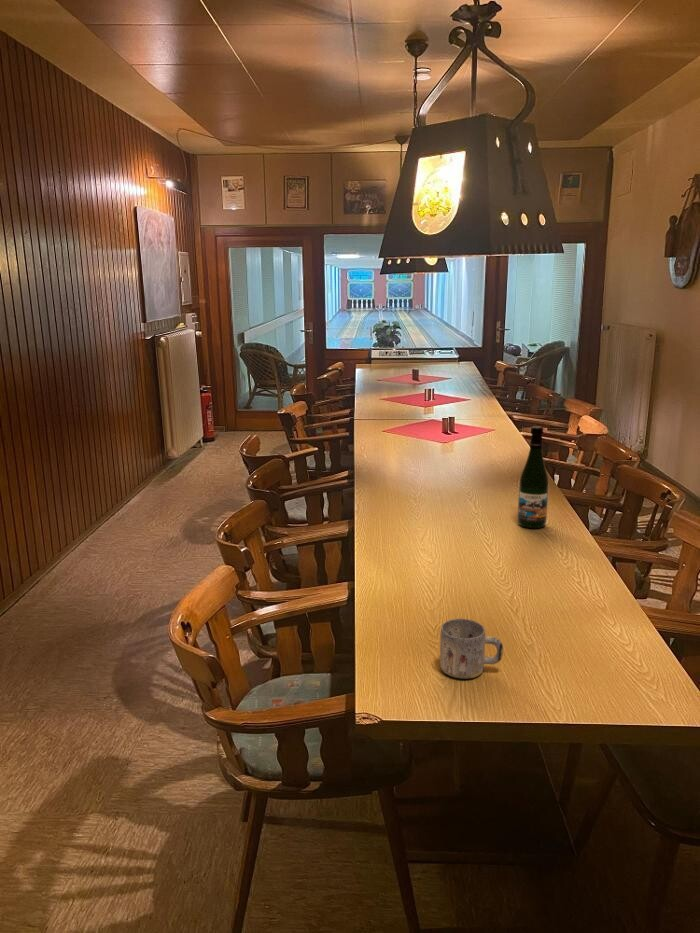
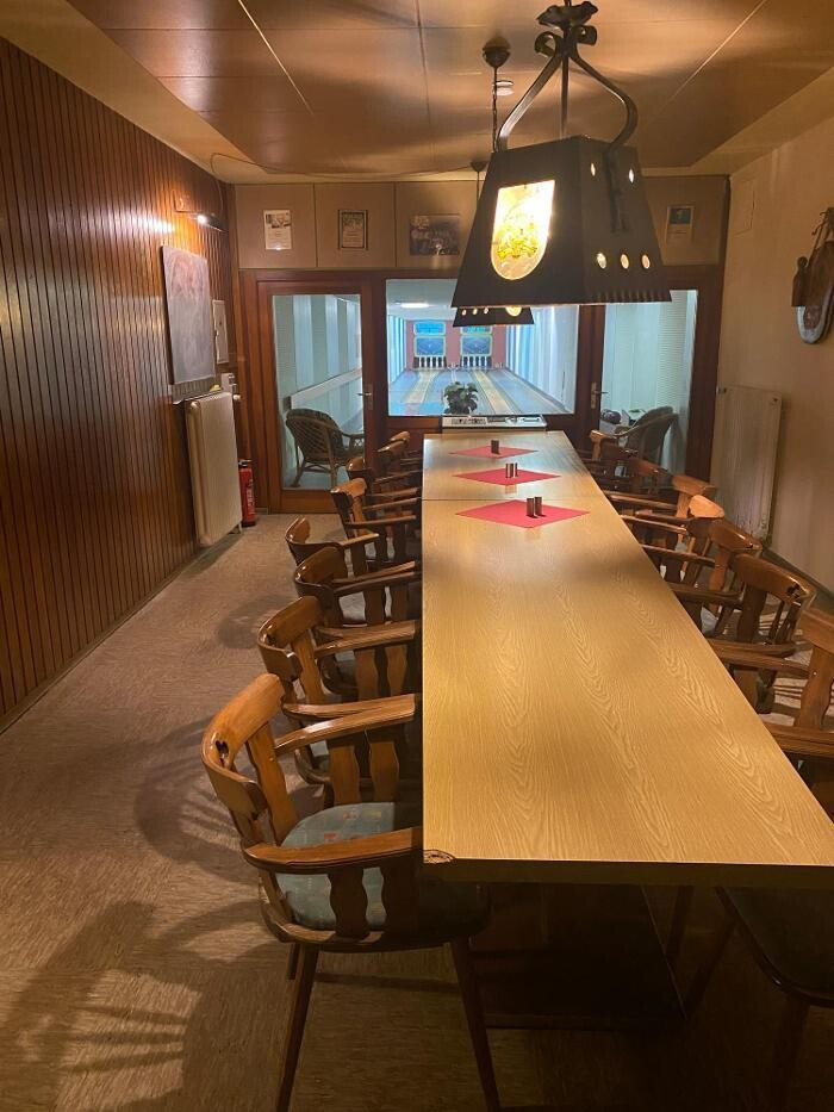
- beer bottle [516,425,550,529]
- mug [439,618,504,680]
